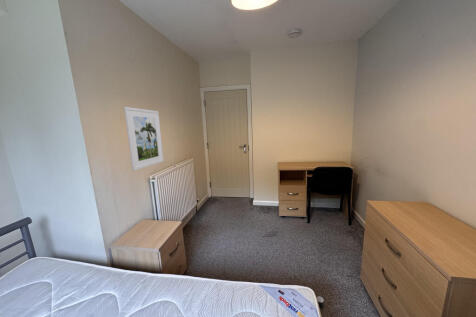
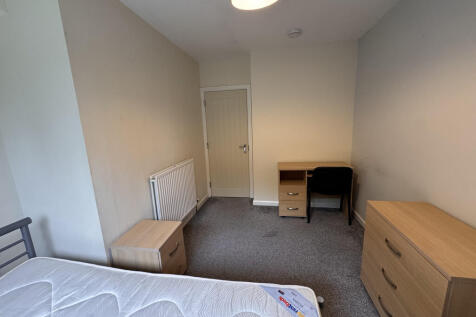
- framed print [123,106,165,172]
